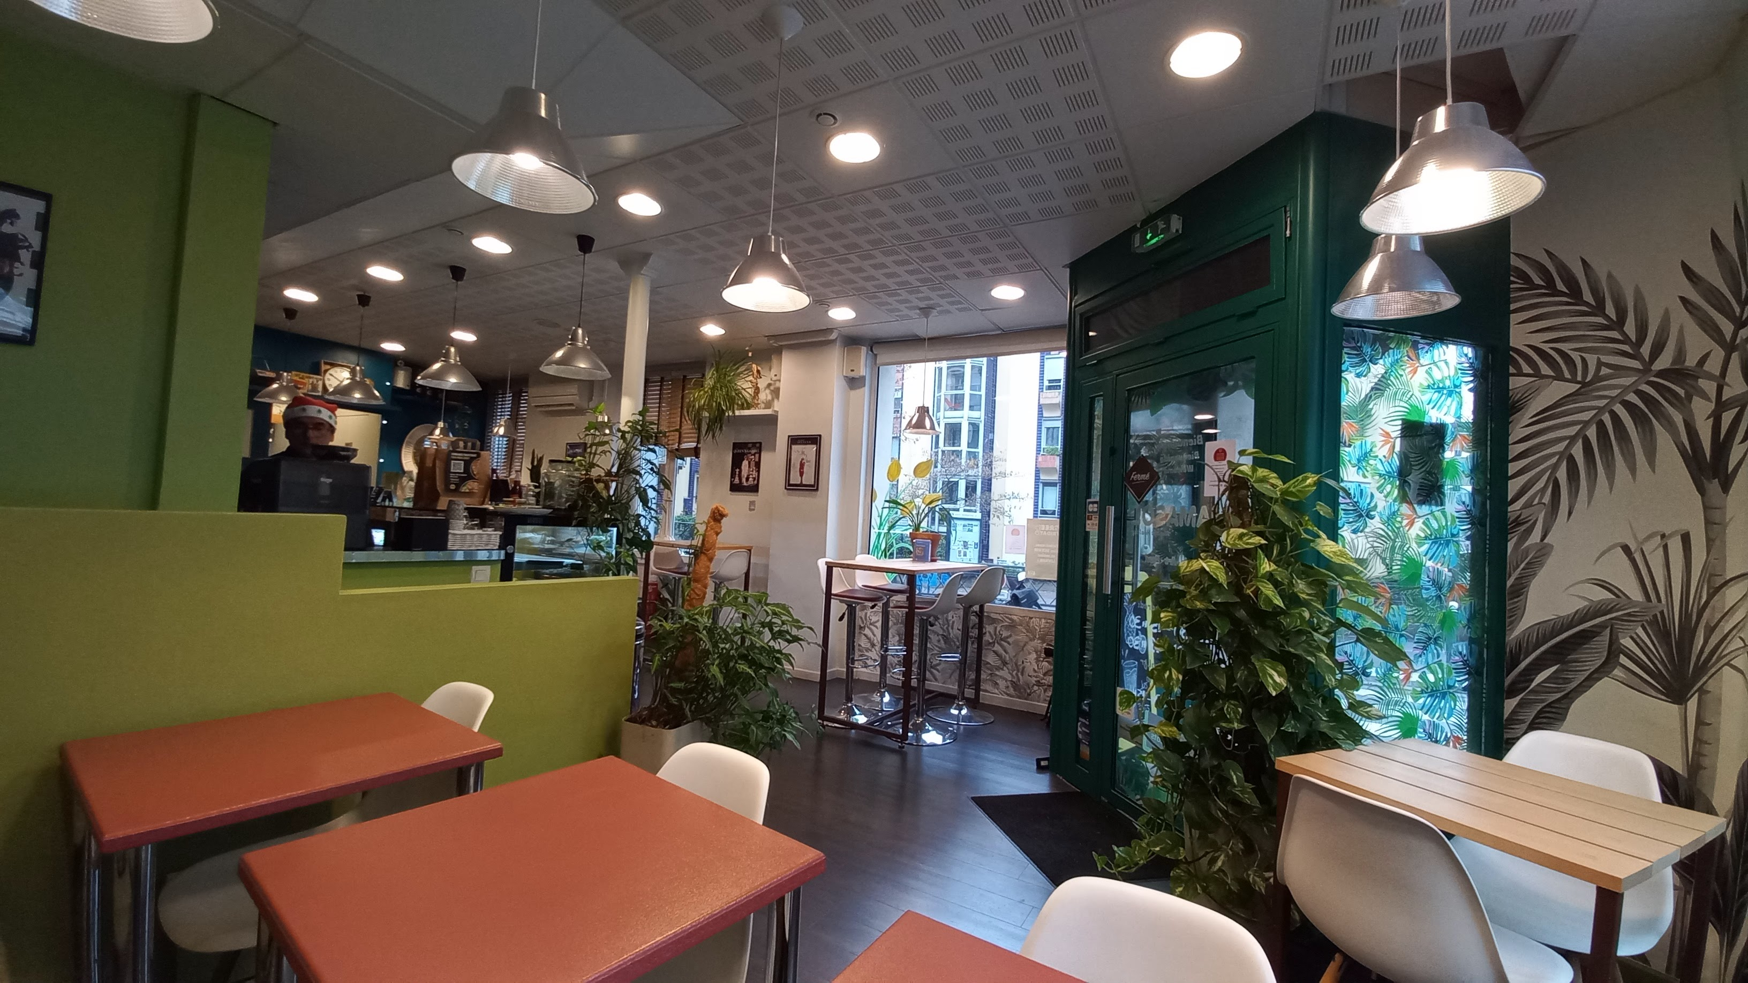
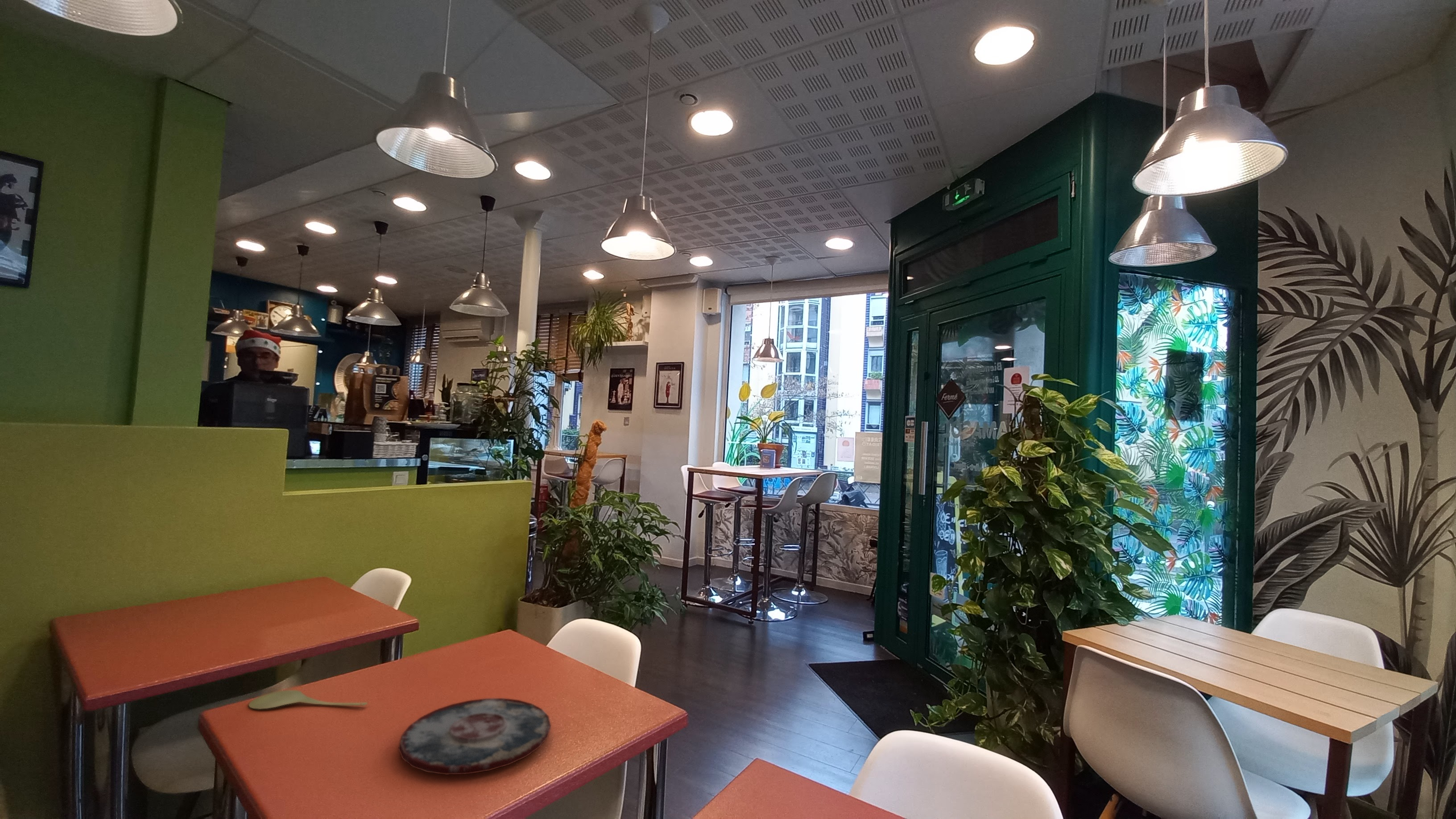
+ spoon [248,690,368,710]
+ plate [398,698,551,775]
